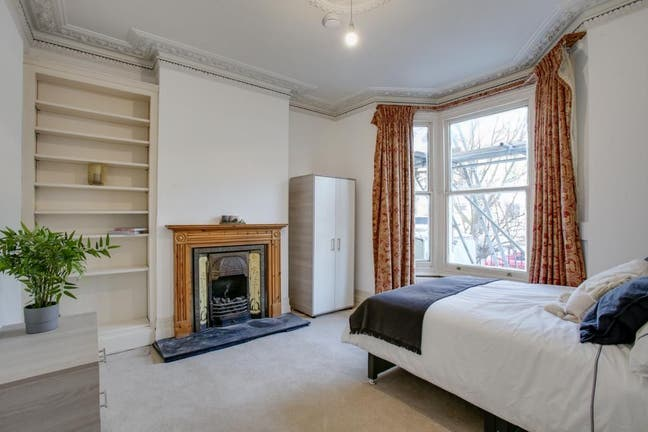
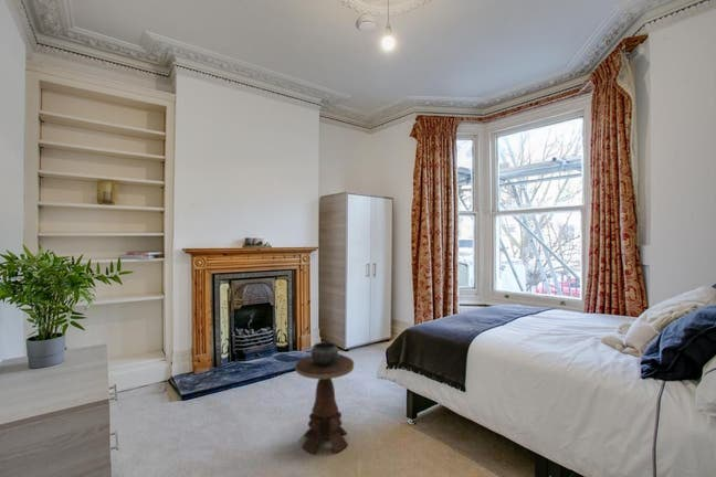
+ side table [295,341,355,455]
